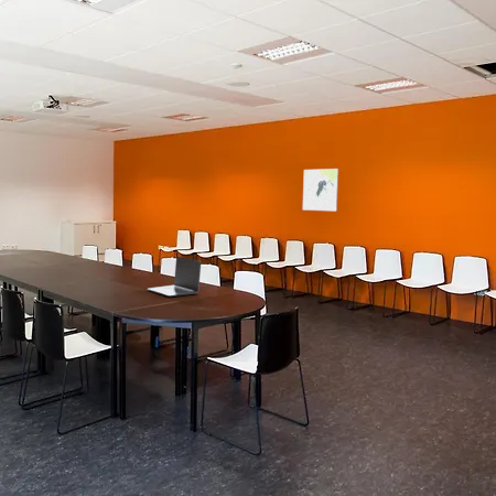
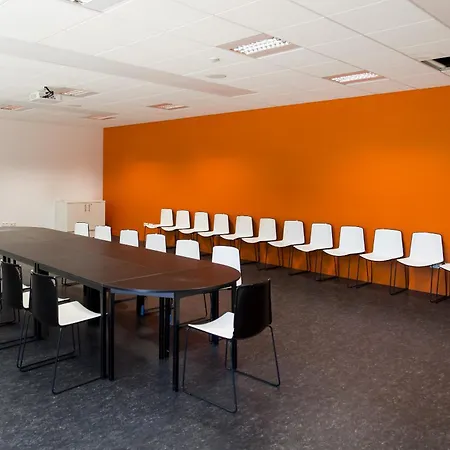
- laptop [147,256,202,298]
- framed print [302,168,339,212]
